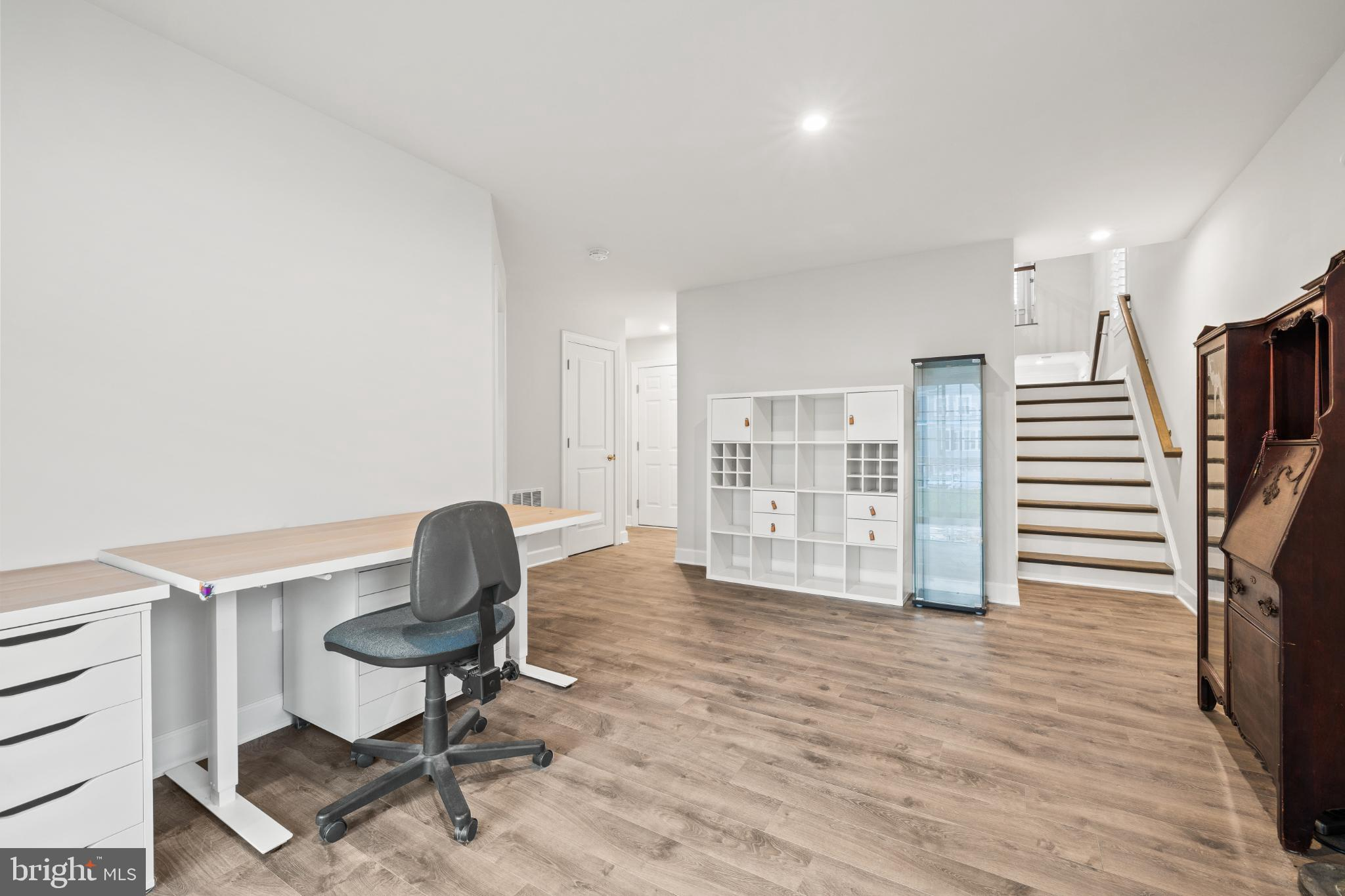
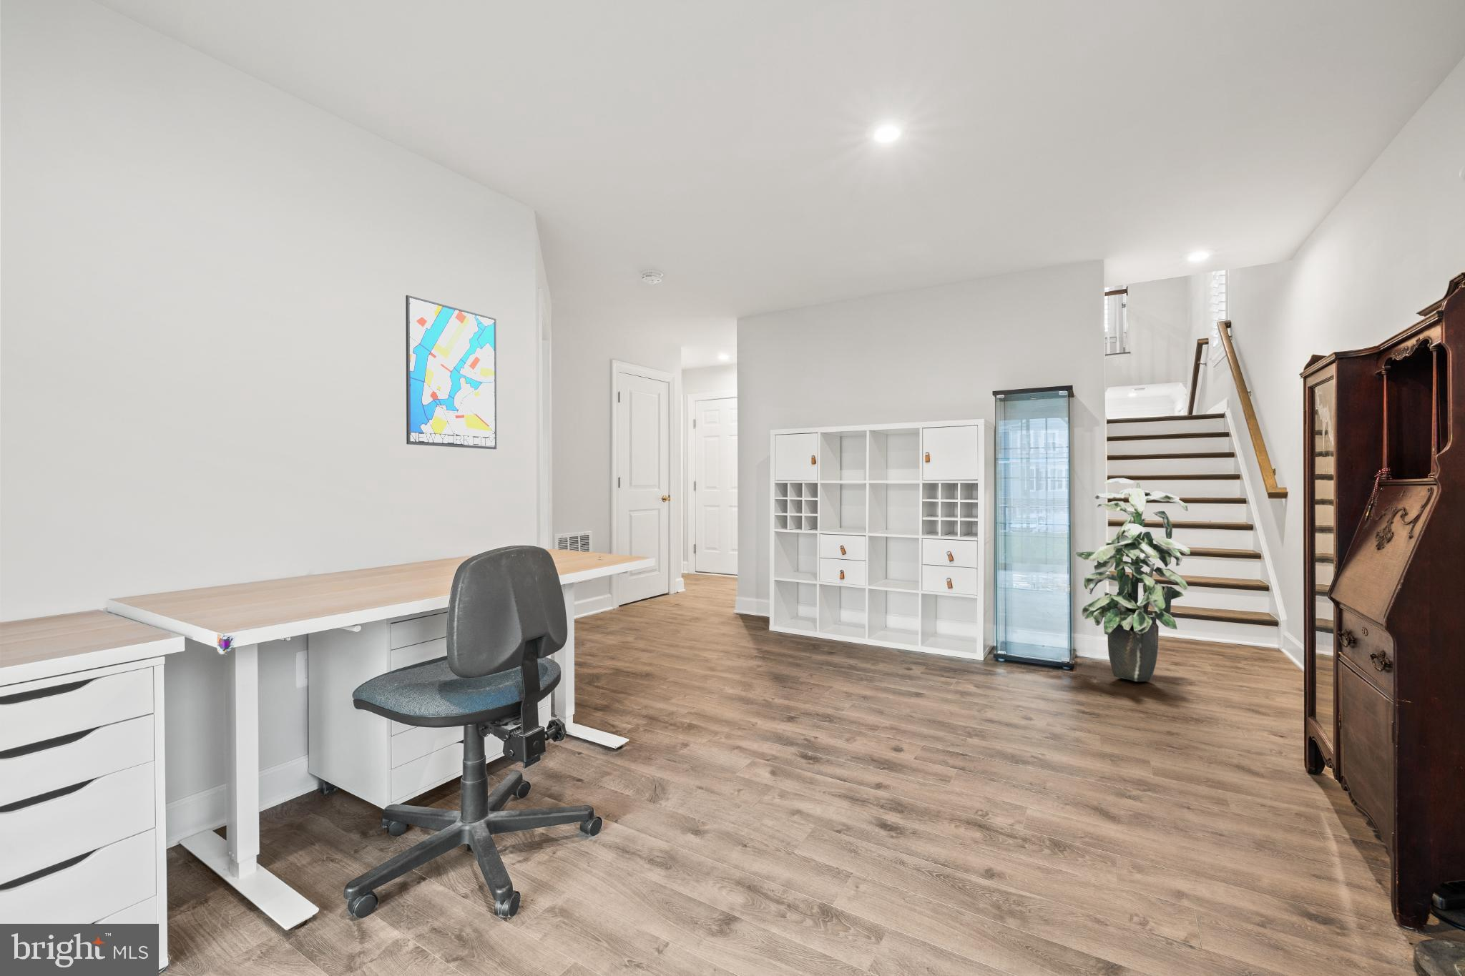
+ indoor plant [1072,477,1191,682]
+ wall art [405,294,497,450]
